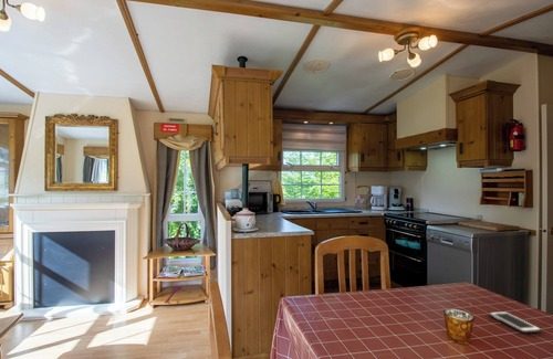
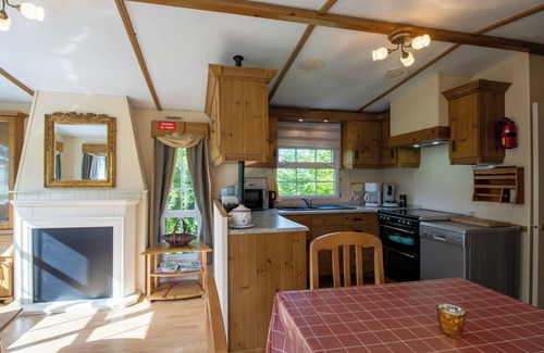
- cell phone [488,310,542,334]
